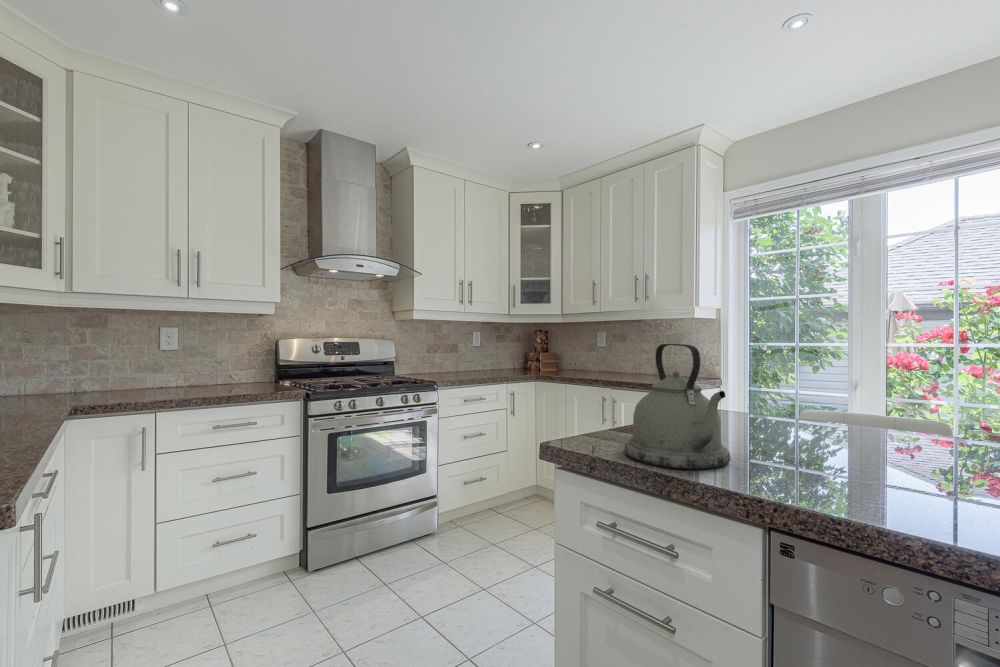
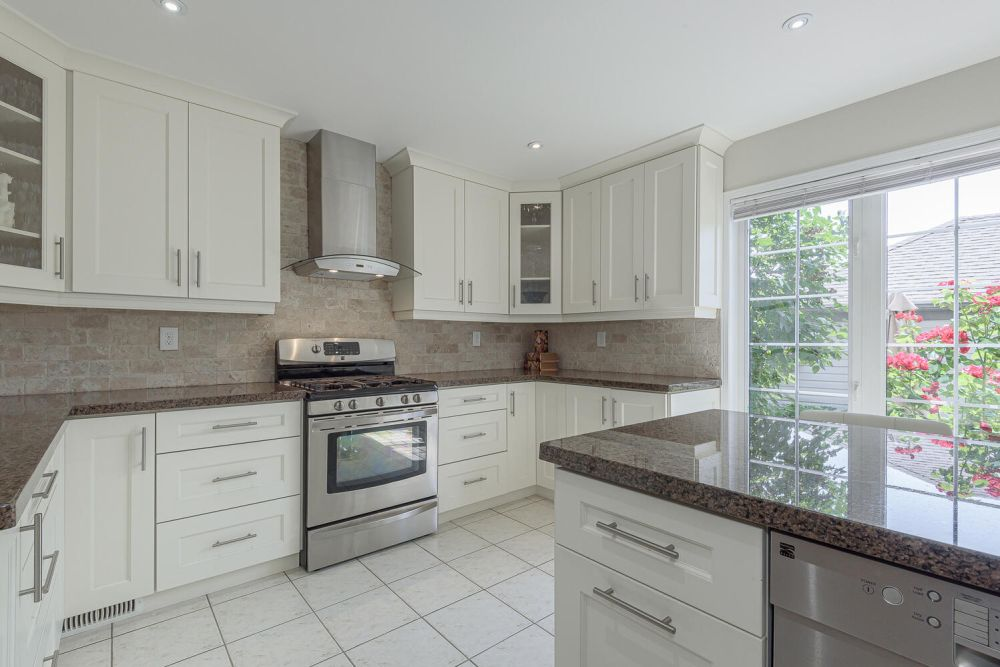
- kettle [624,343,731,470]
